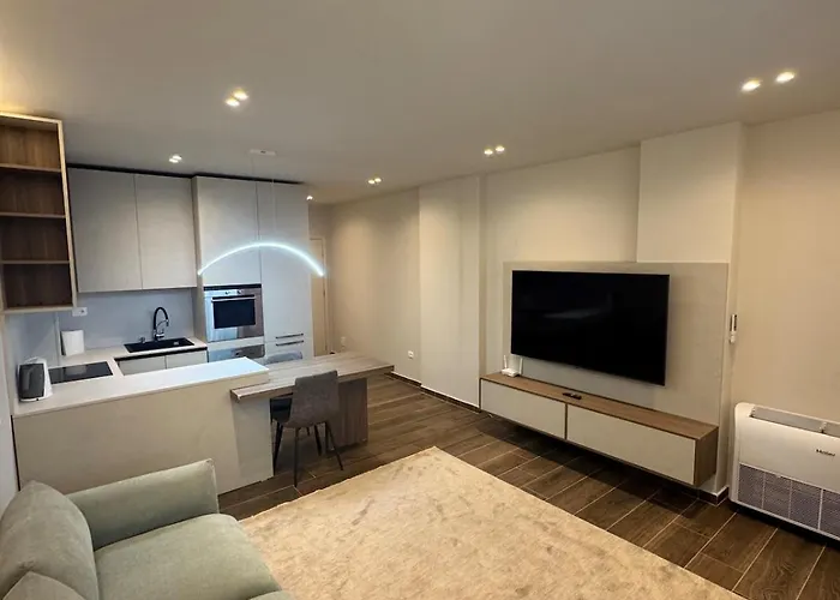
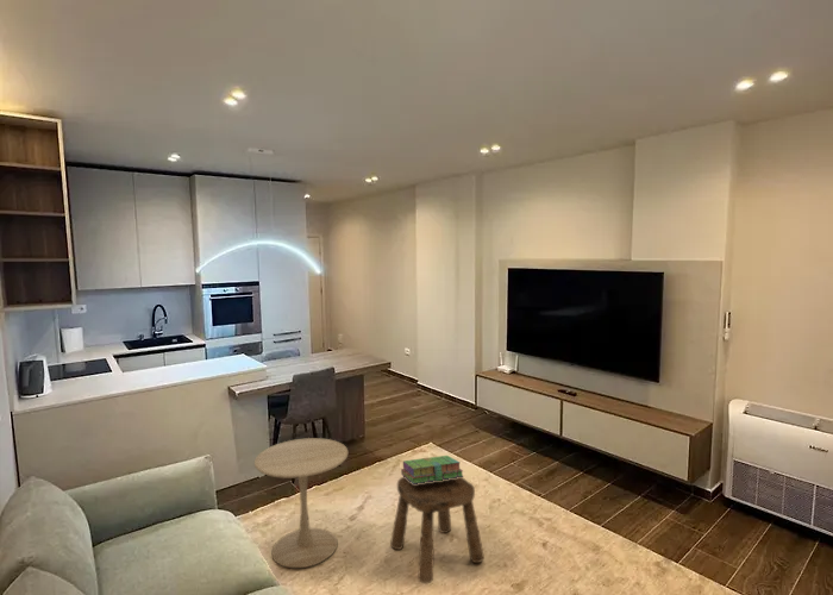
+ side table [253,437,349,569]
+ stack of books [400,455,465,484]
+ stool [389,476,486,584]
